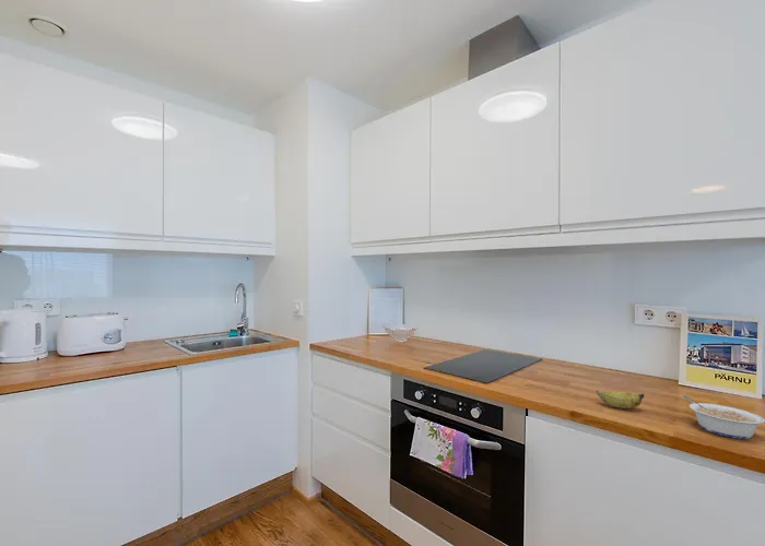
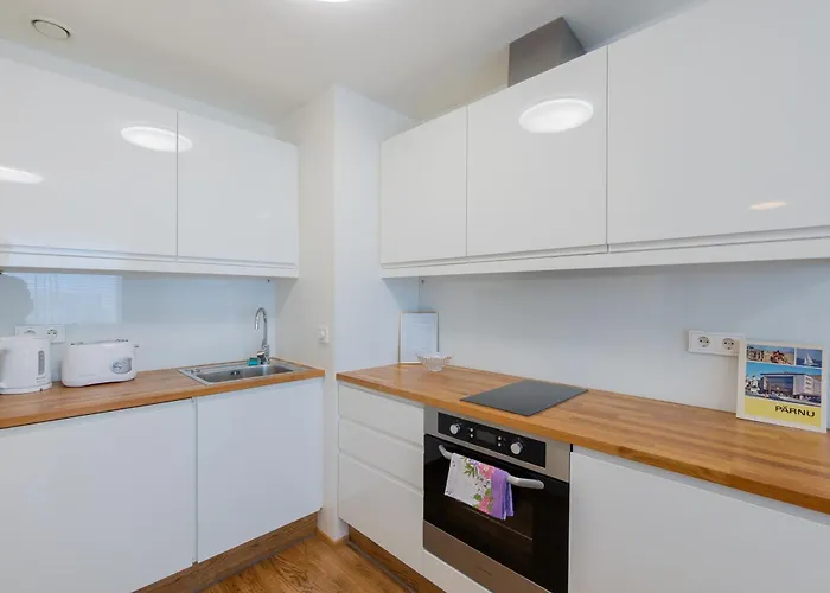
- banana [596,389,645,410]
- legume [682,394,765,440]
